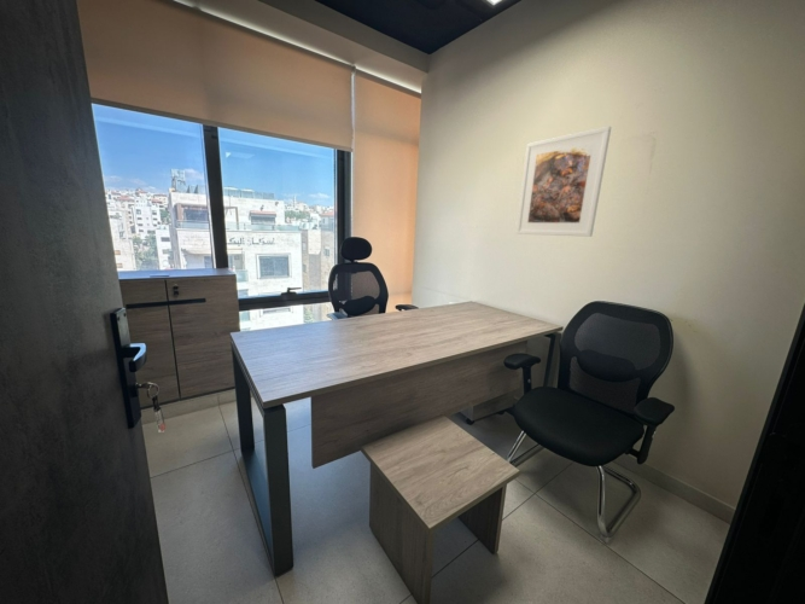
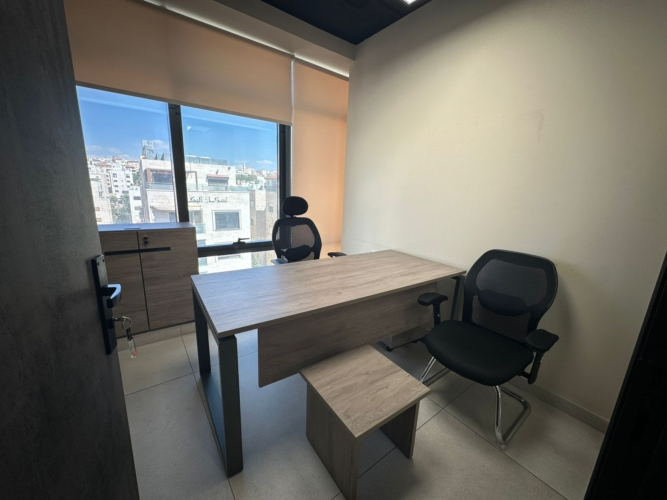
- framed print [515,126,612,238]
